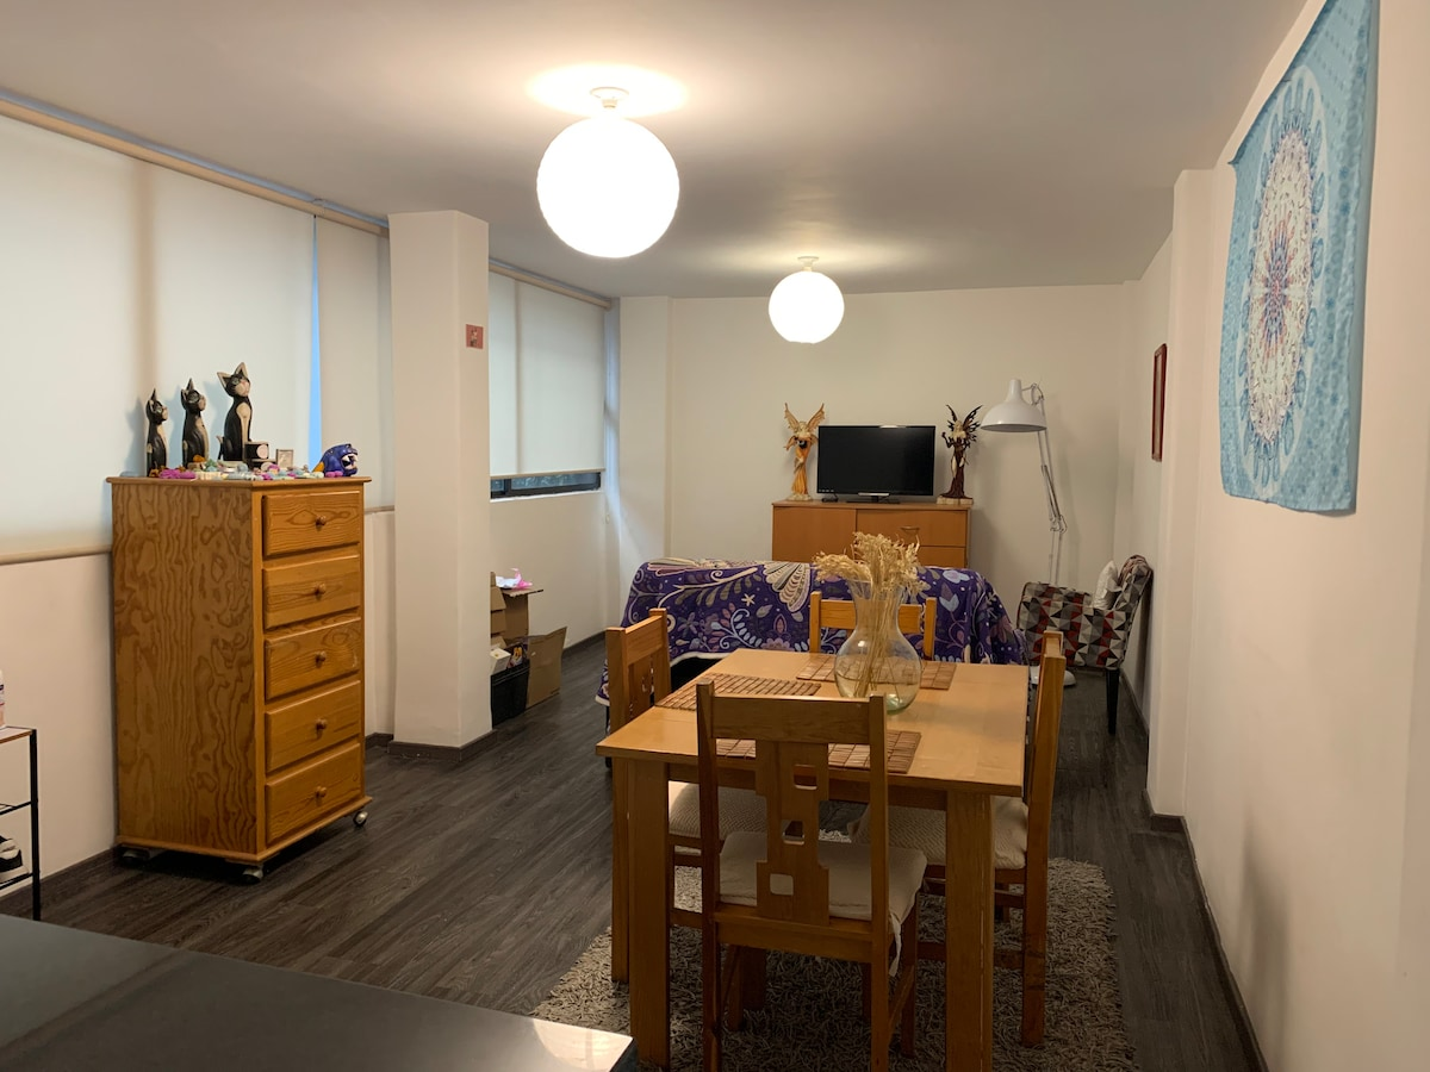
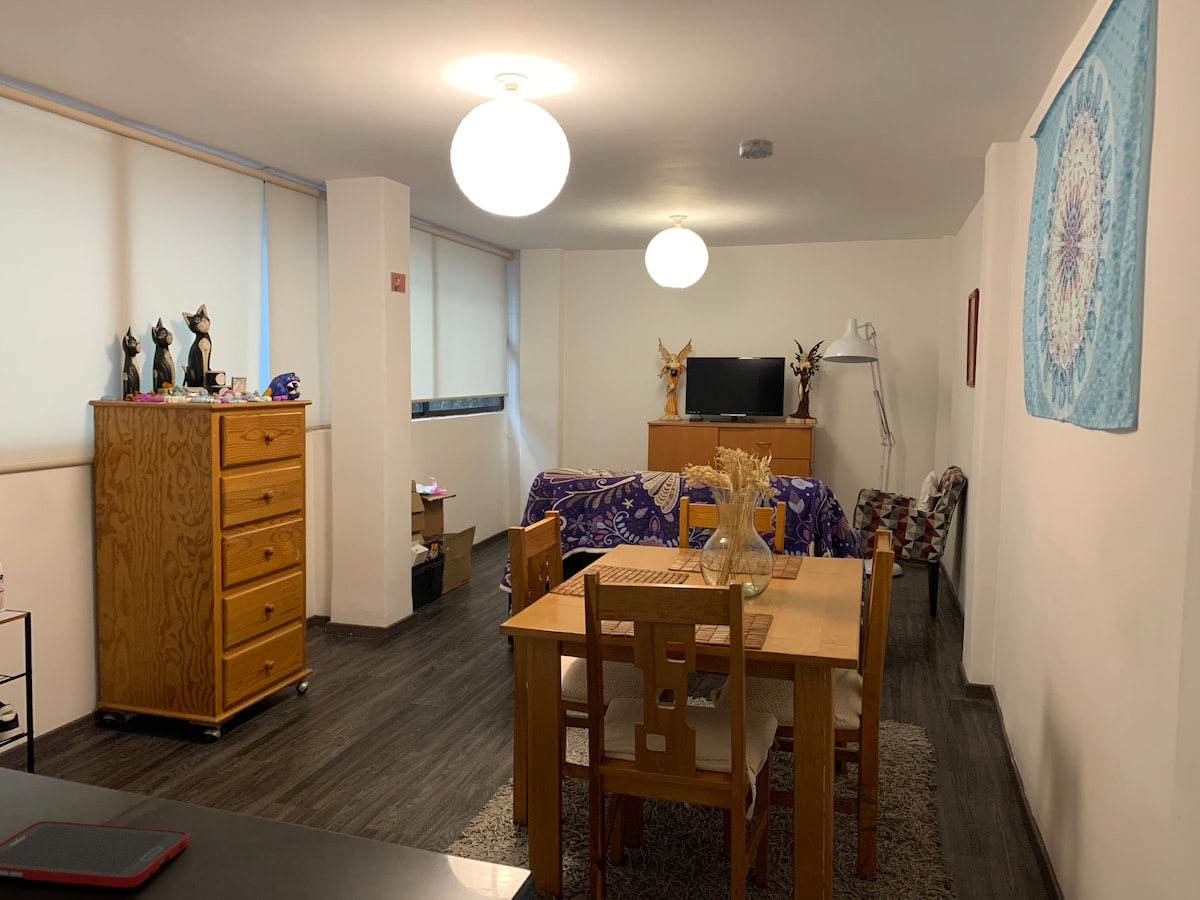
+ cell phone [0,820,190,889]
+ smoke detector [739,138,774,160]
